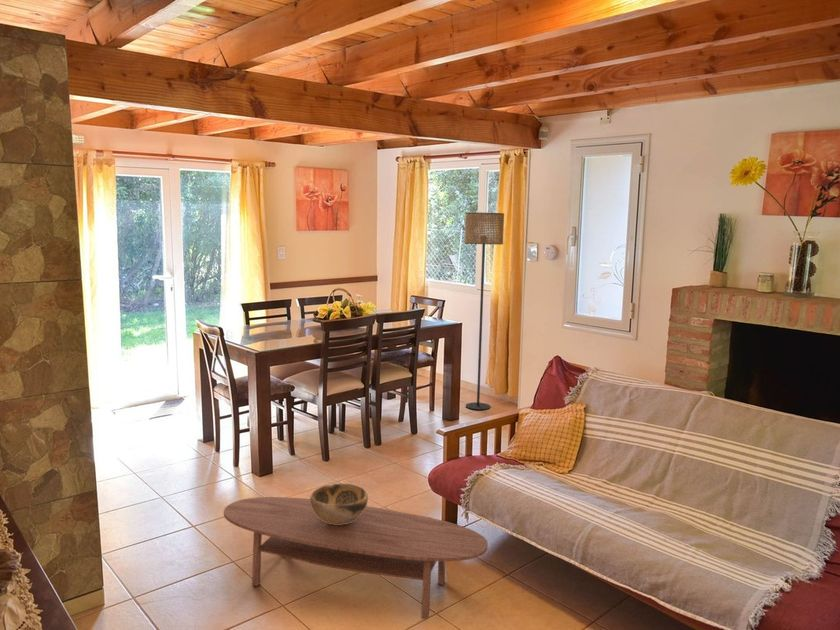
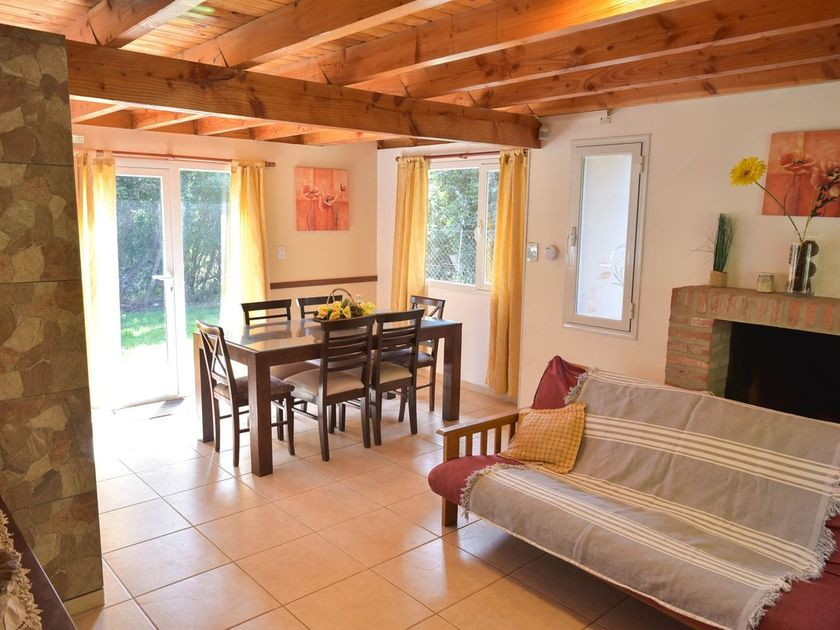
- decorative bowl [309,483,369,525]
- floor lamp [464,212,505,411]
- coffee table [223,496,489,620]
